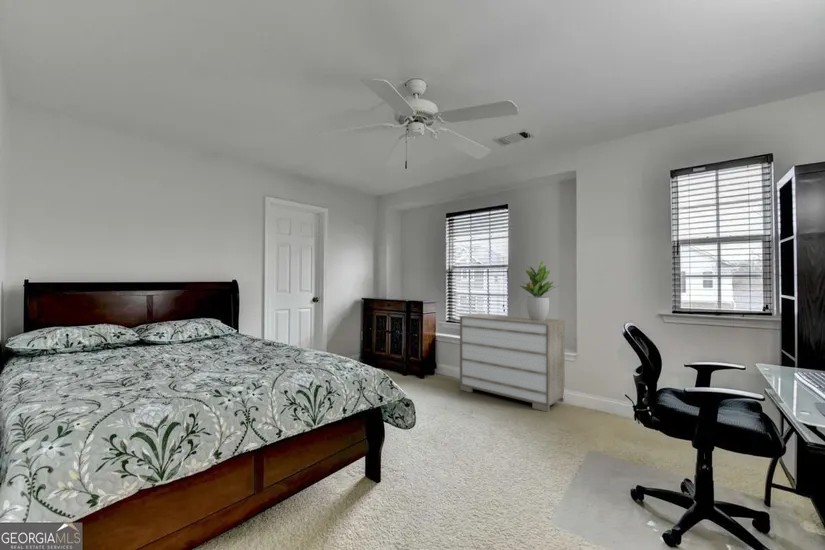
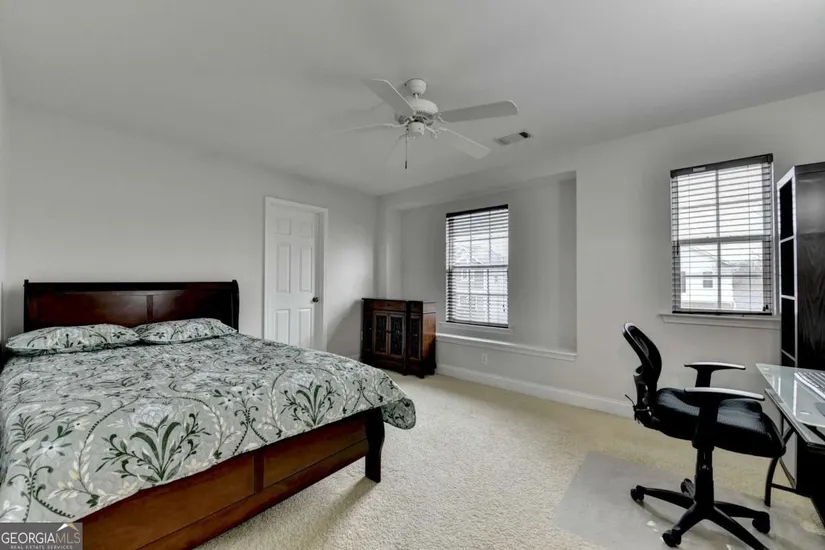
- potted plant [519,259,559,321]
- dresser [459,312,565,413]
